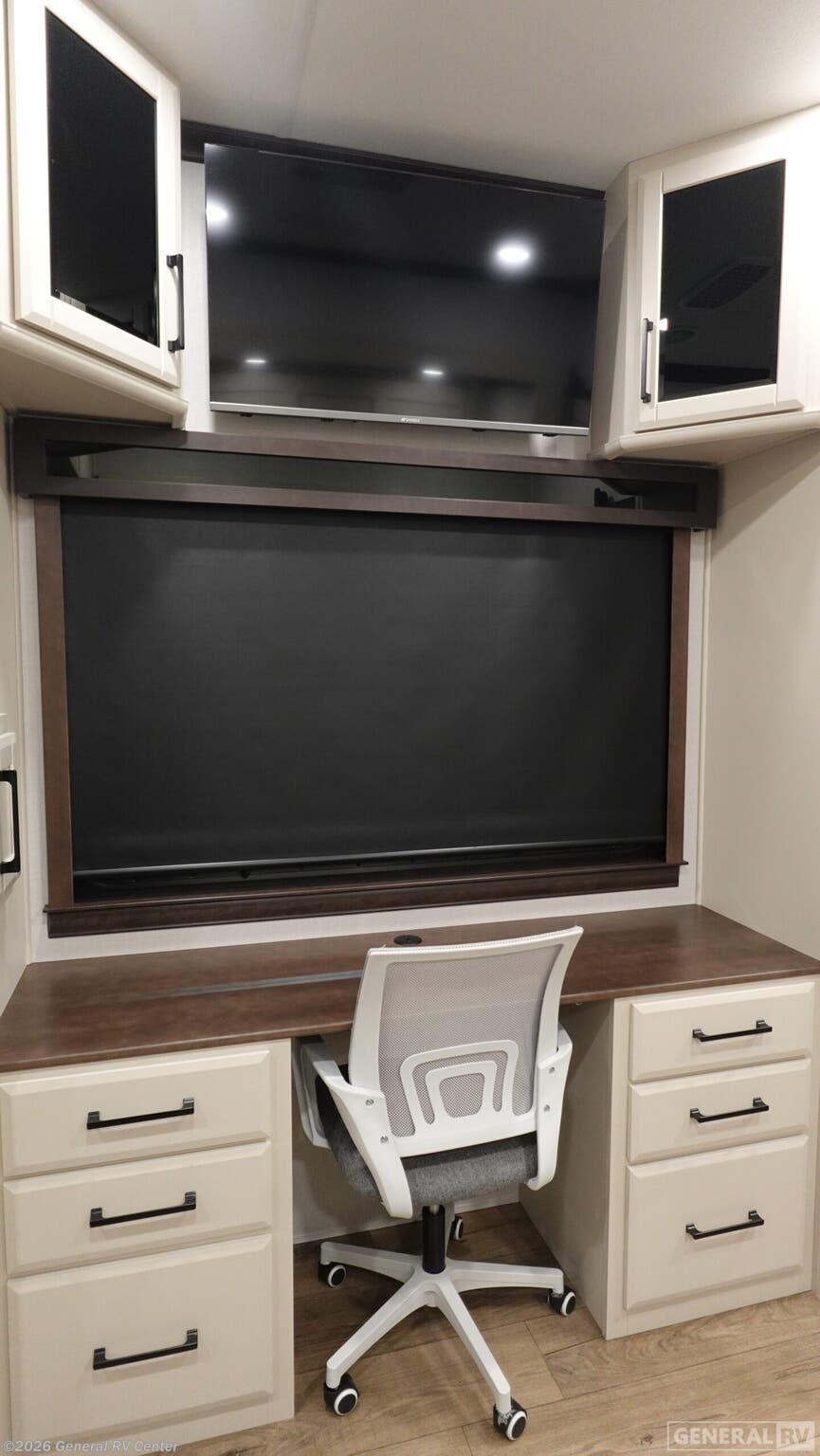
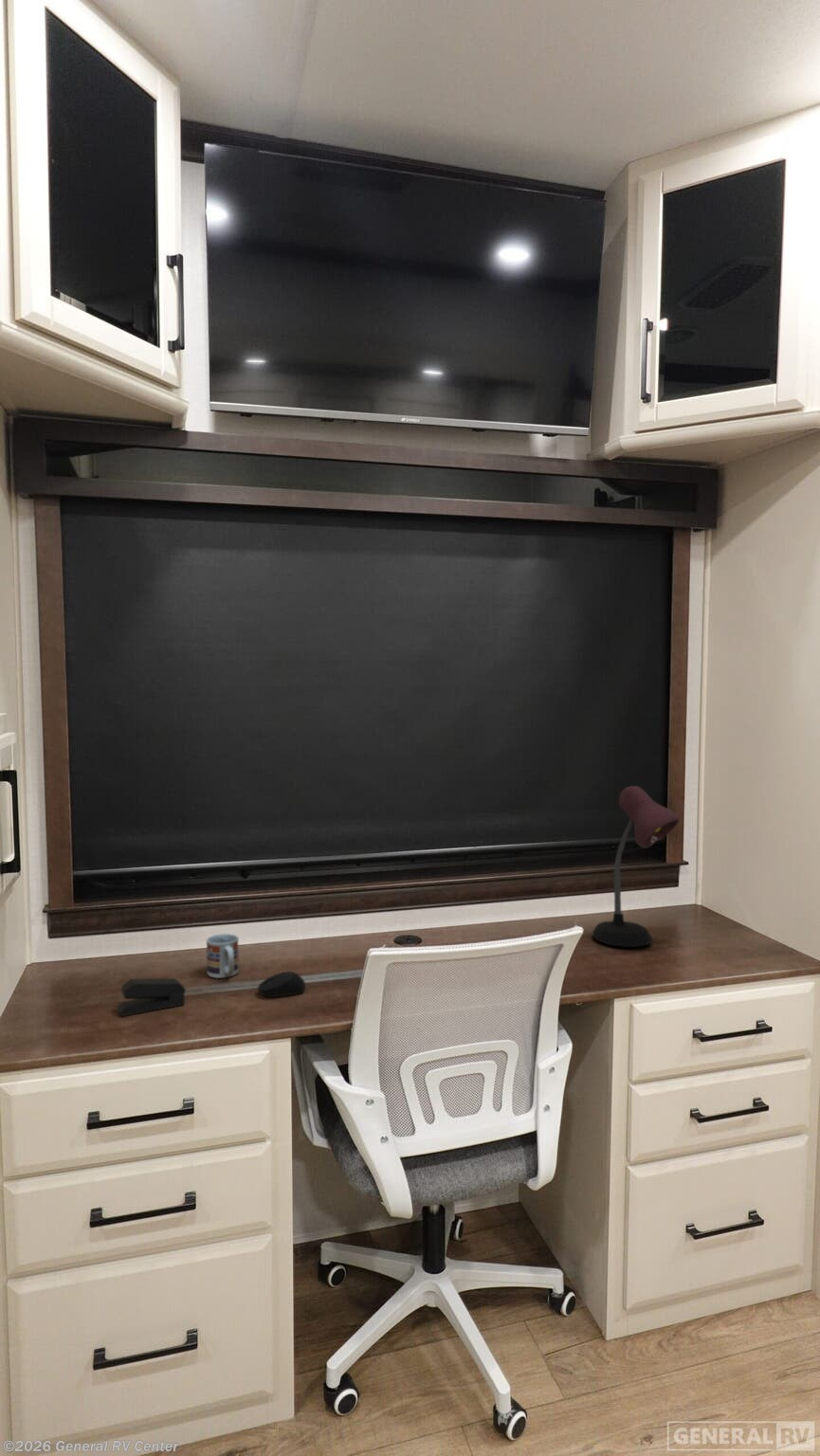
+ desk lamp [592,785,681,948]
+ stapler [117,977,187,1017]
+ cup [206,933,240,979]
+ computer mouse [257,971,306,998]
